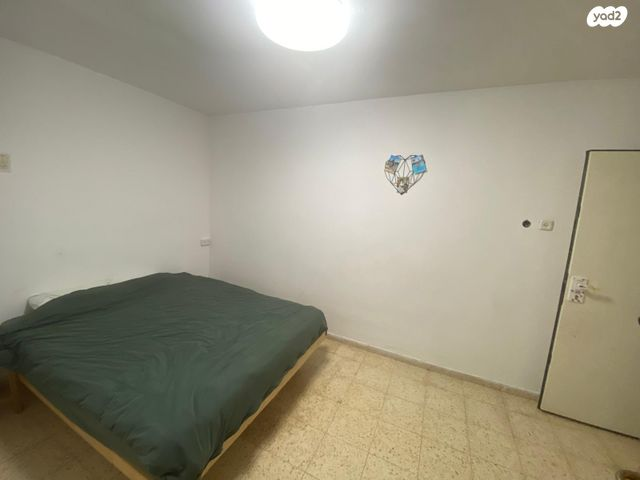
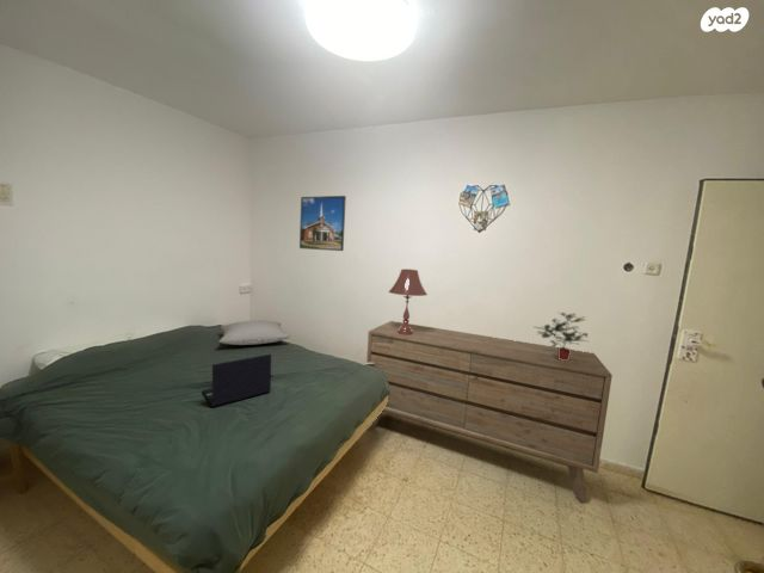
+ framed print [298,195,347,252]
+ dresser [365,320,614,501]
+ laptop [201,353,272,408]
+ potted plant [534,312,591,361]
+ table lamp [387,267,429,335]
+ pillow [218,320,291,346]
